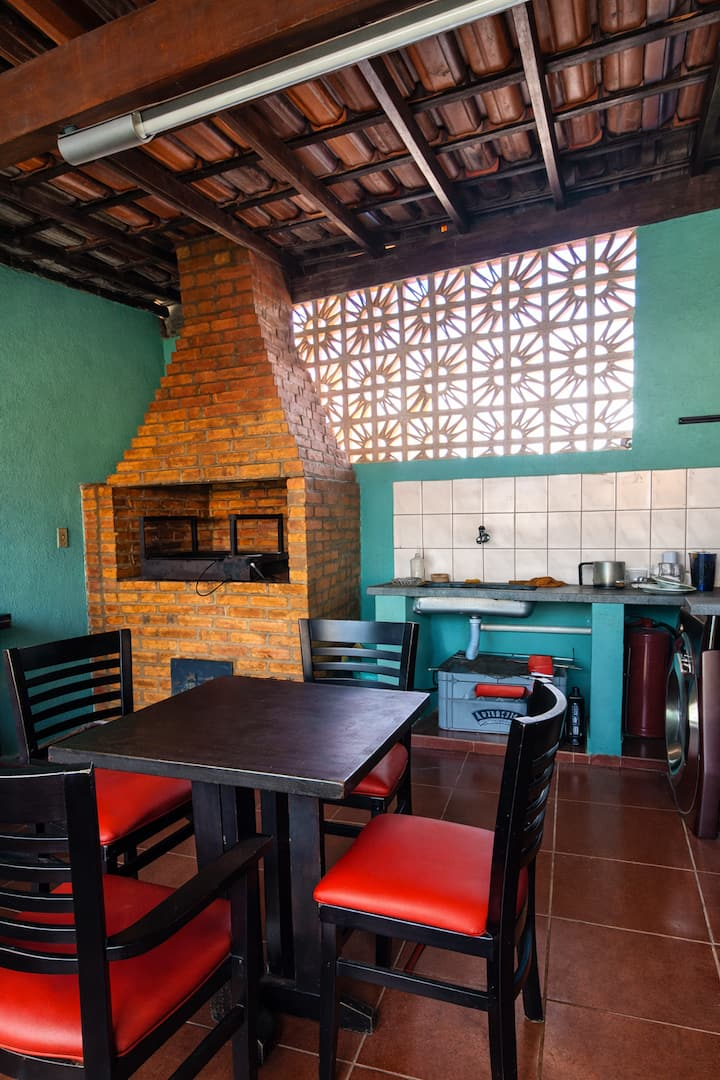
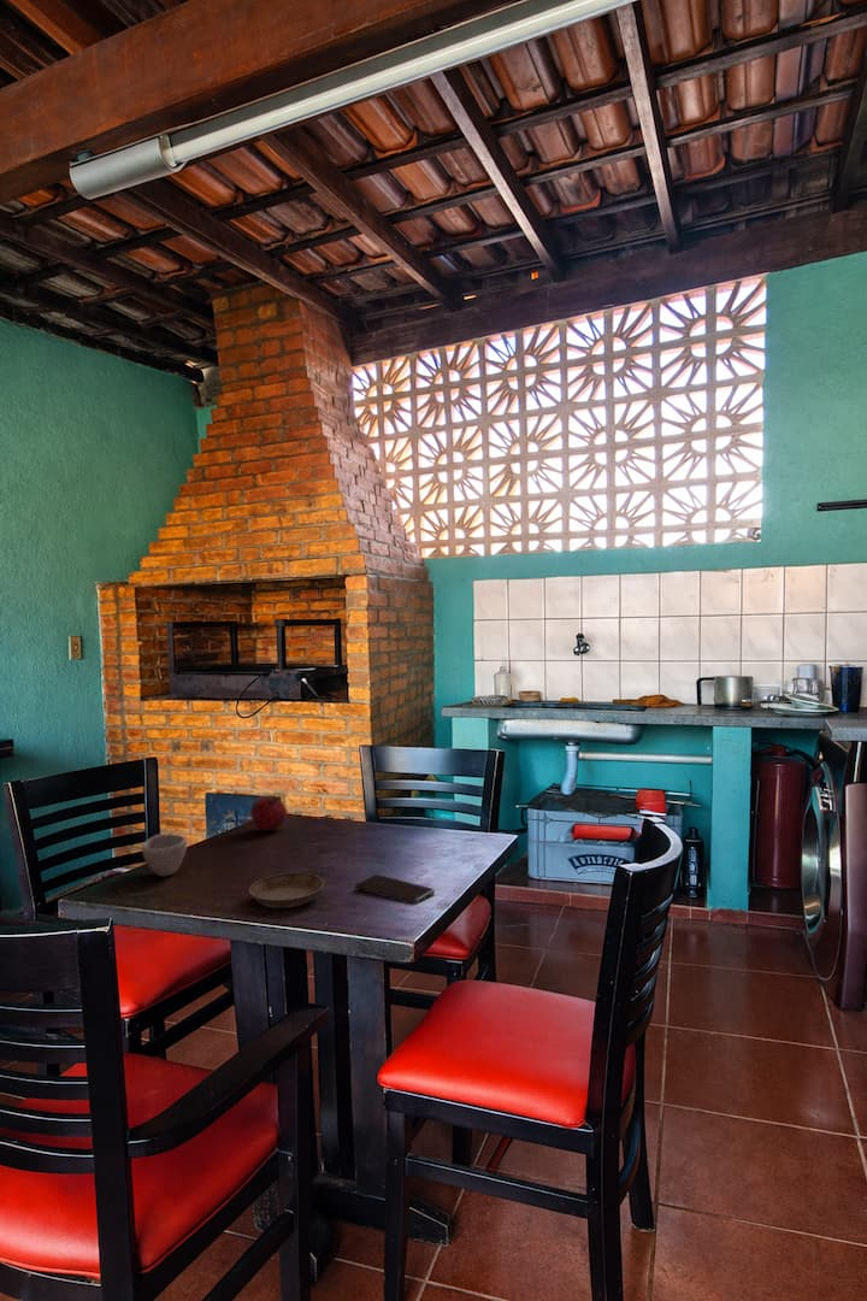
+ cup [141,832,188,877]
+ saucer [248,872,325,909]
+ fruit [249,793,289,832]
+ smartphone [354,873,436,906]
